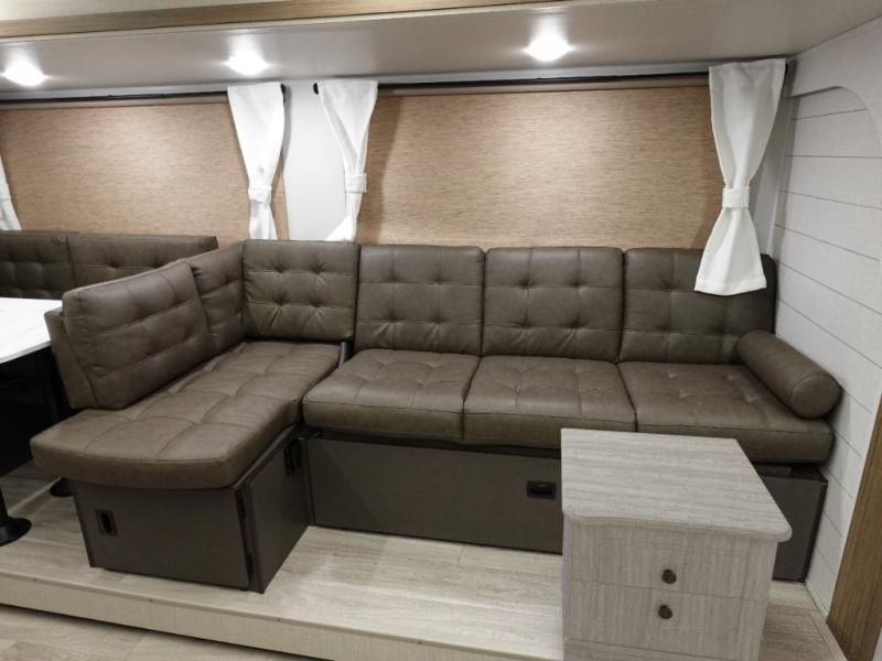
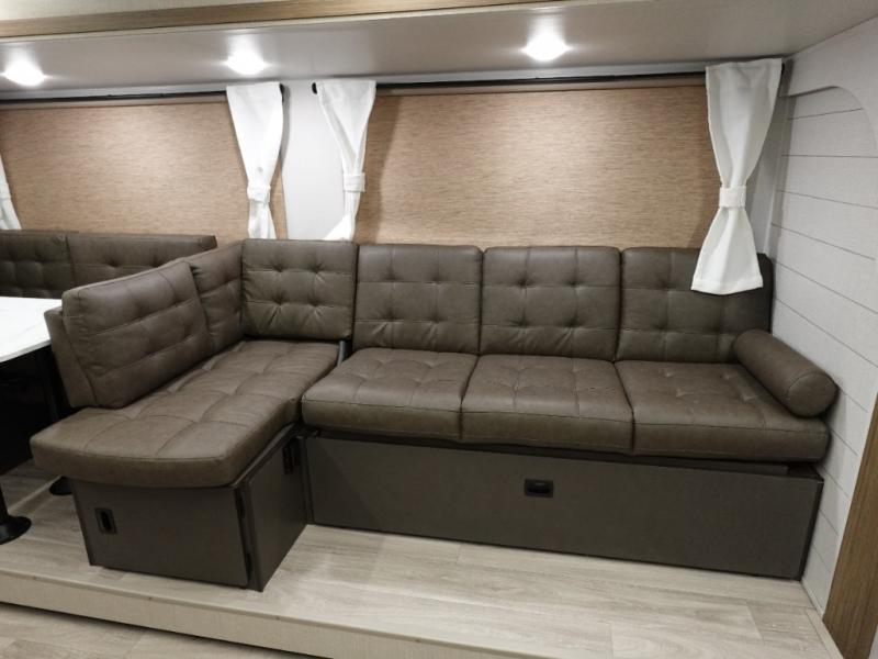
- nightstand [560,427,793,661]
